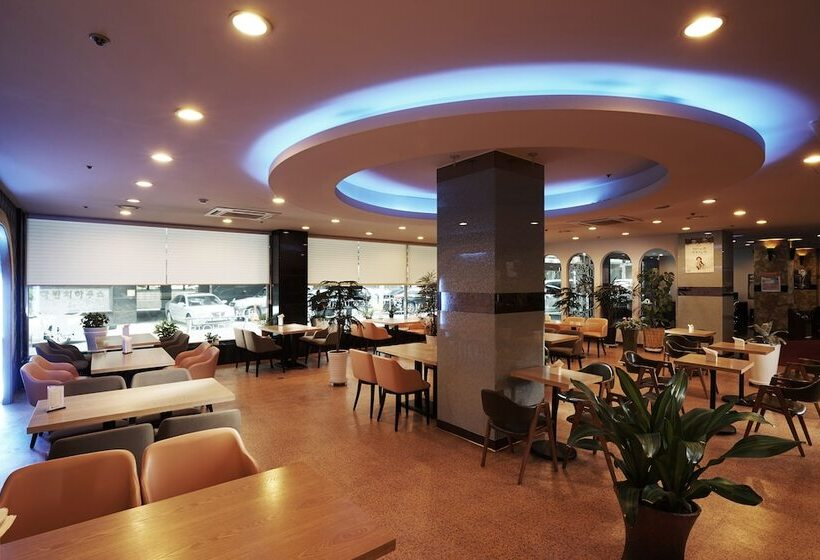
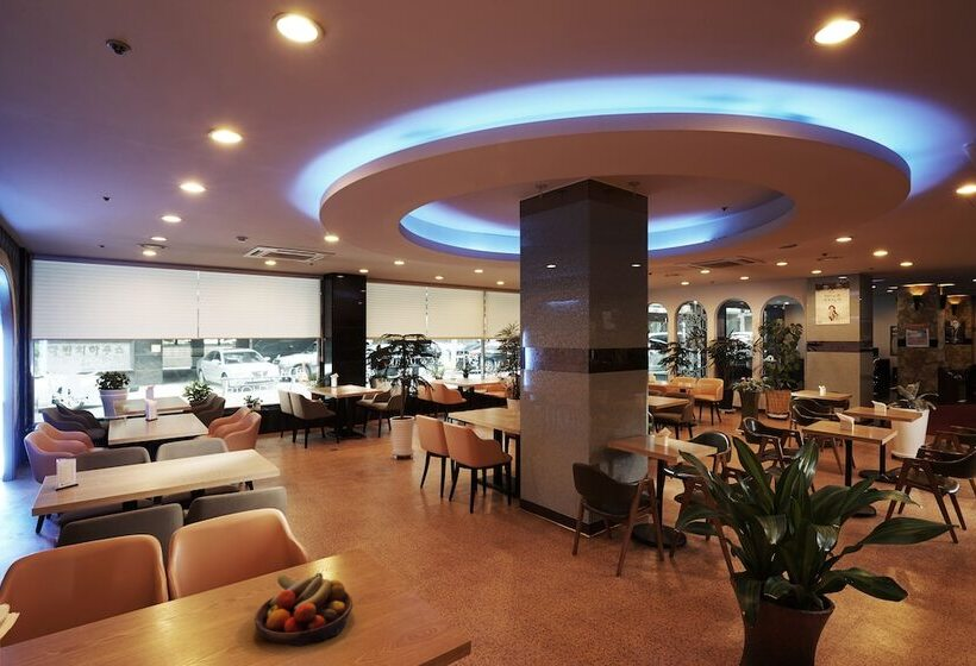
+ fruit bowl [254,571,354,648]
